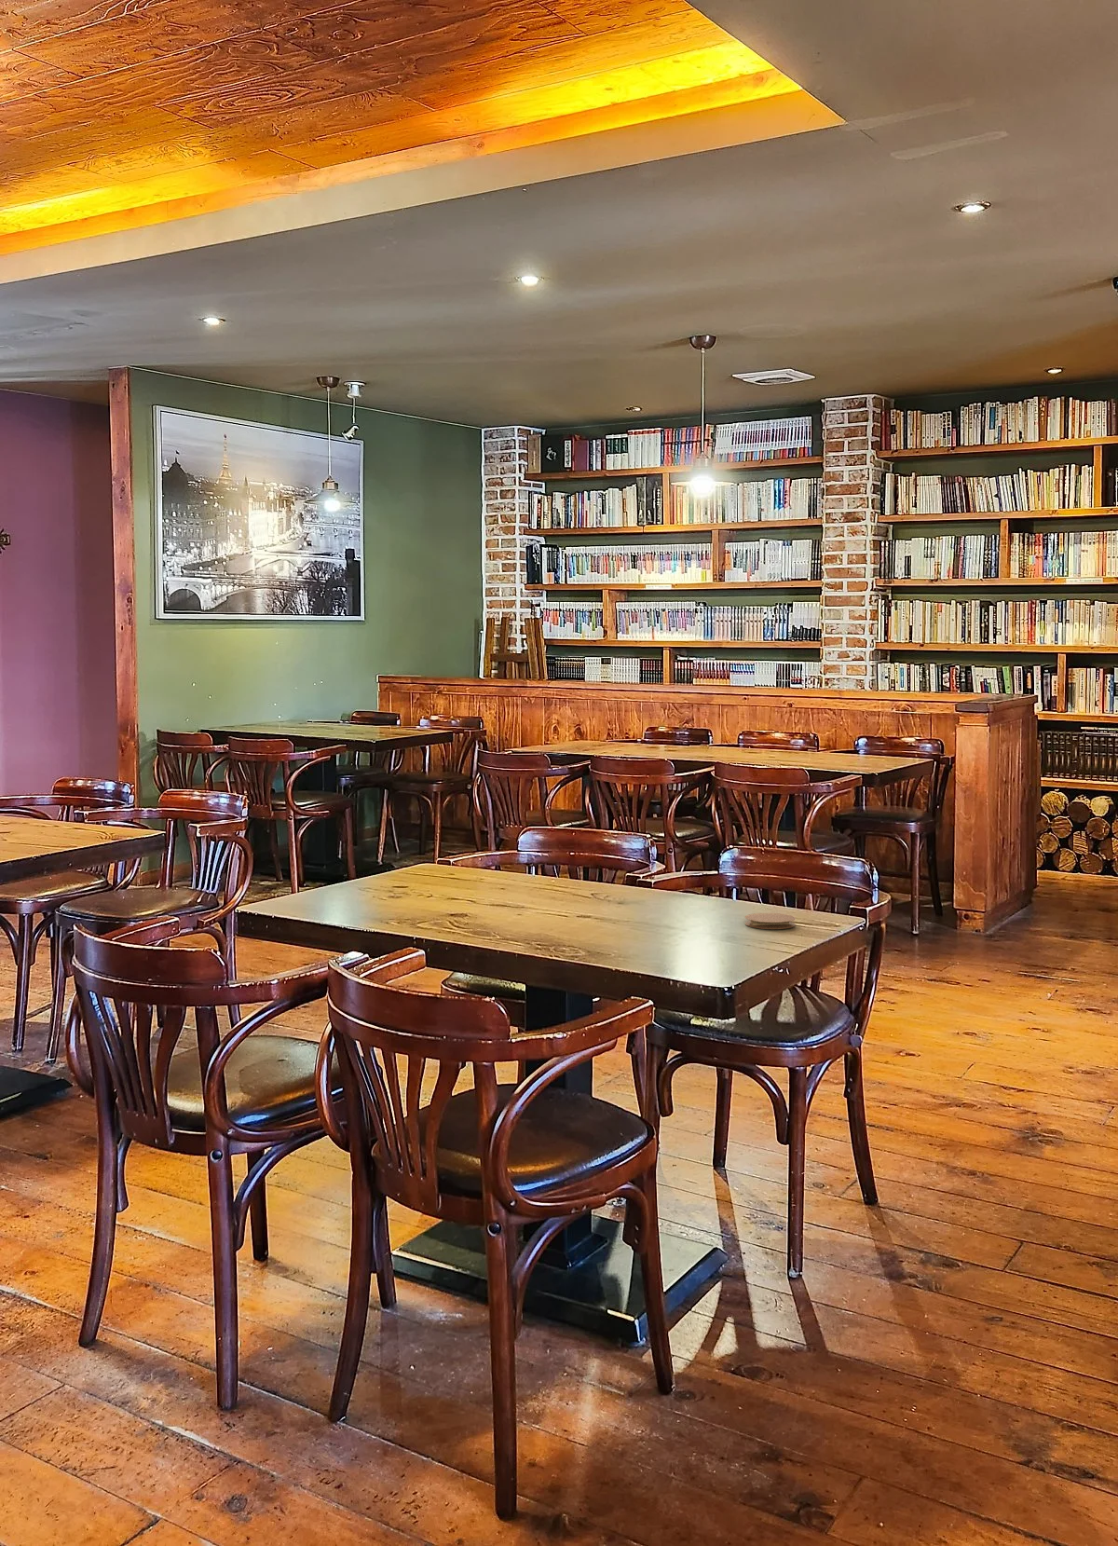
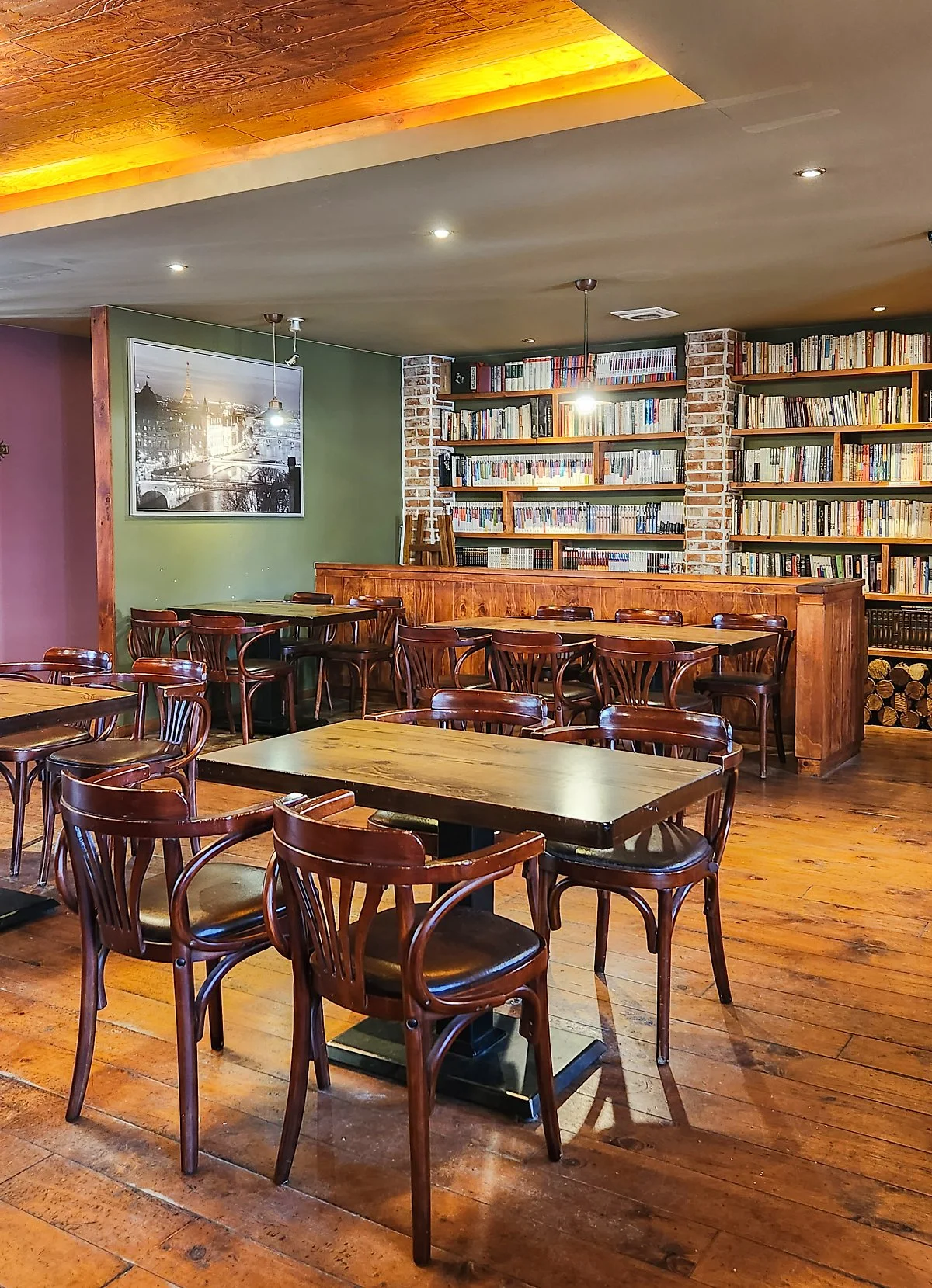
- coaster [745,912,797,930]
